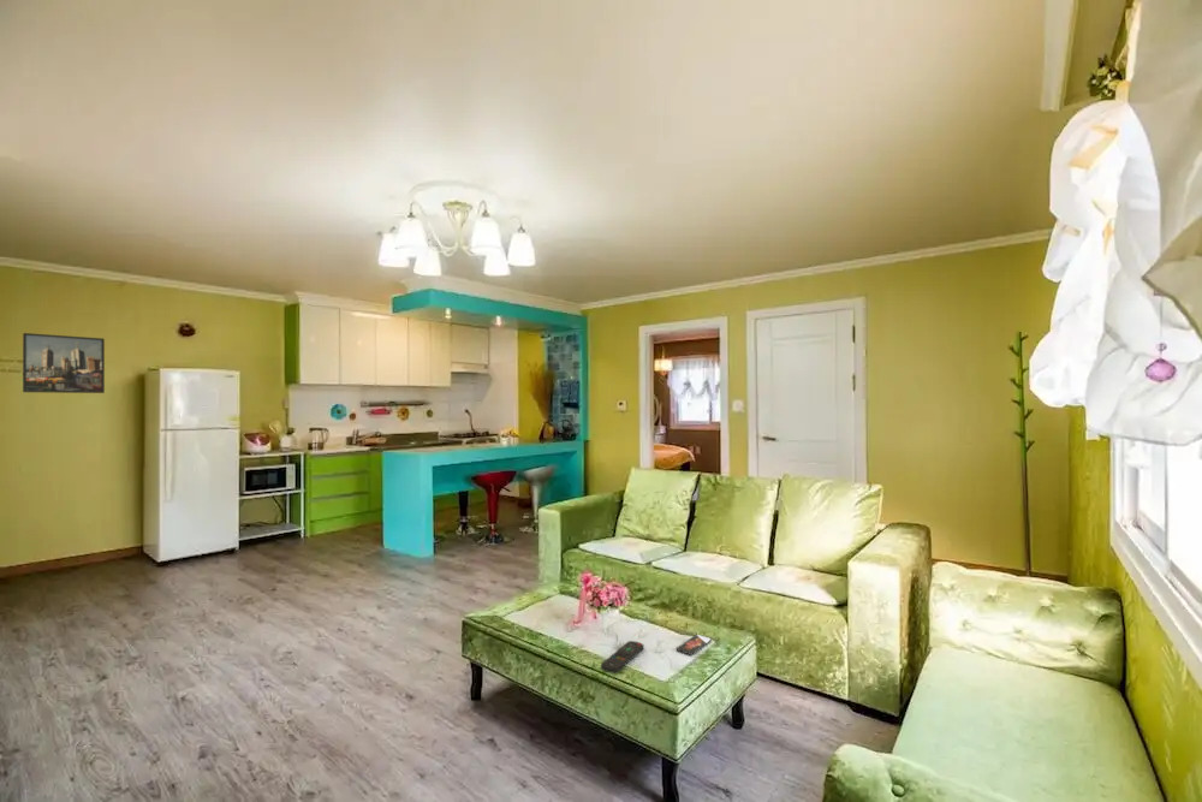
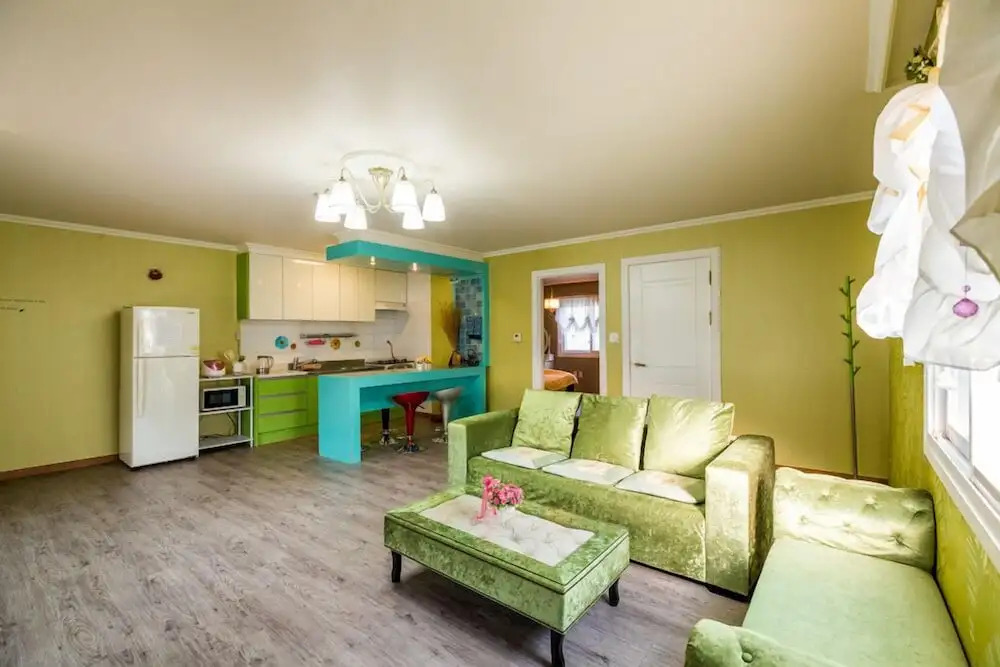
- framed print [22,332,106,394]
- smartphone [676,634,713,657]
- remote control [600,640,645,675]
